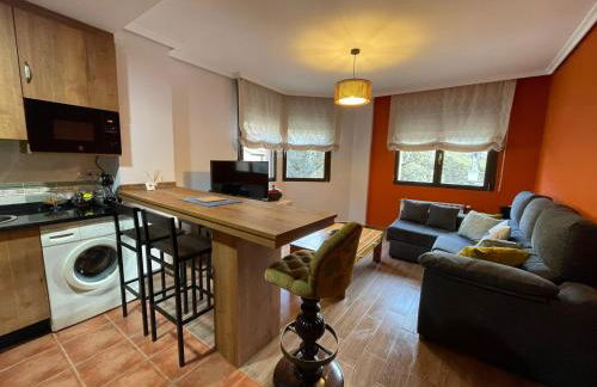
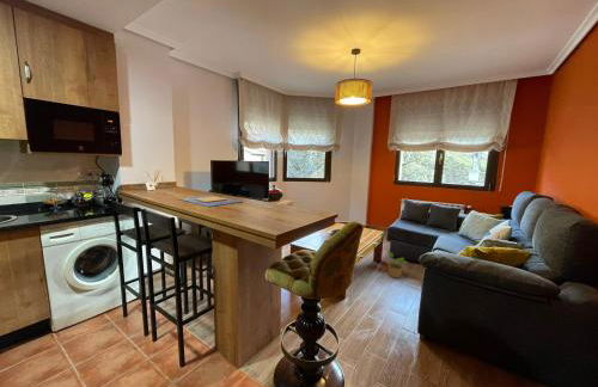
+ potted plant [385,248,409,280]
